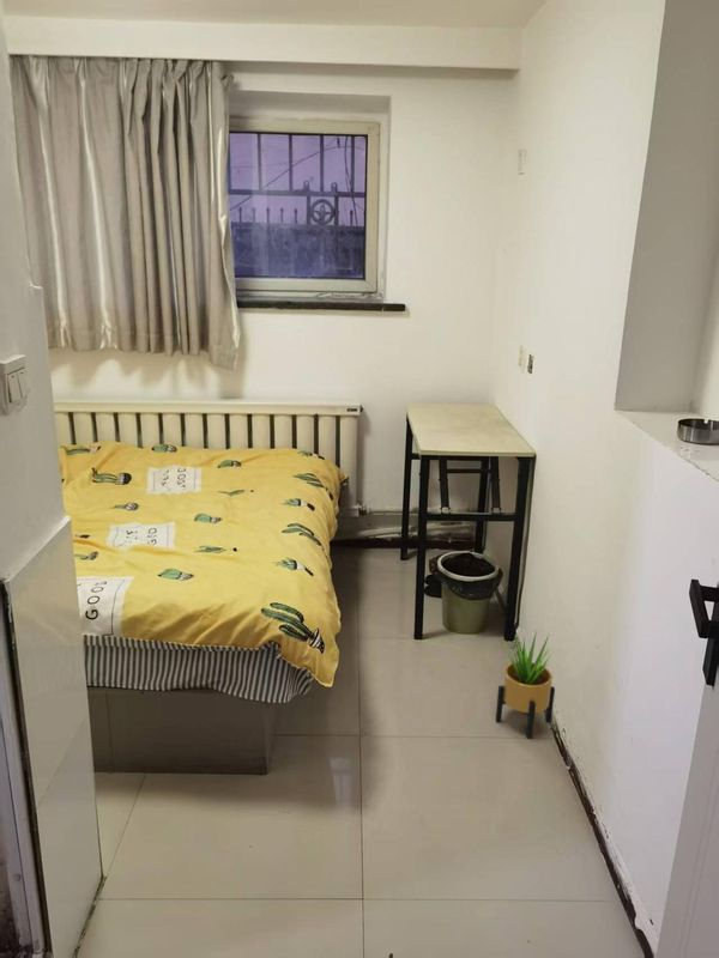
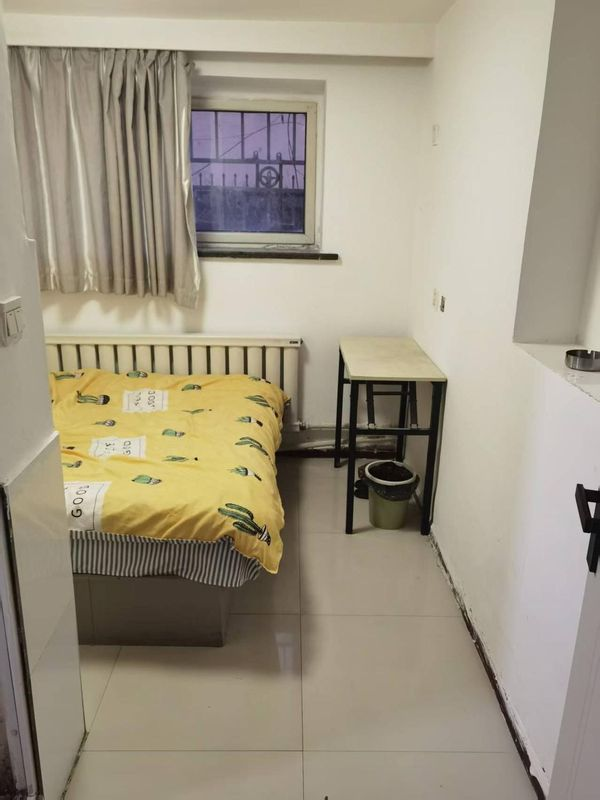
- potted plant [495,630,561,740]
